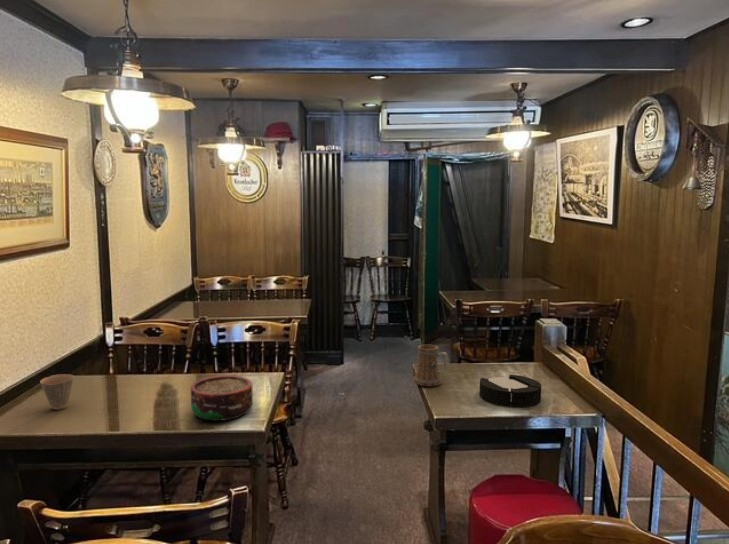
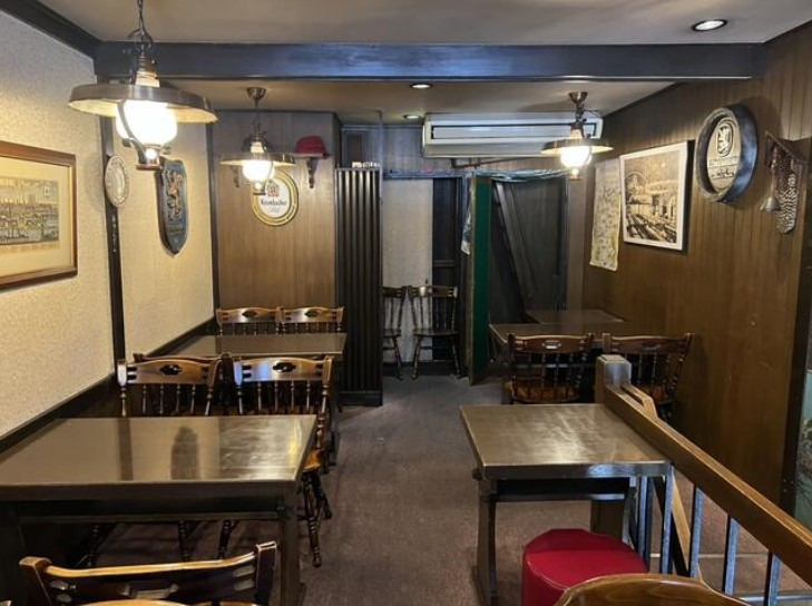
- ashtray [478,374,542,408]
- beer mug [412,344,449,387]
- bowl [190,374,254,422]
- cup [39,373,75,411]
